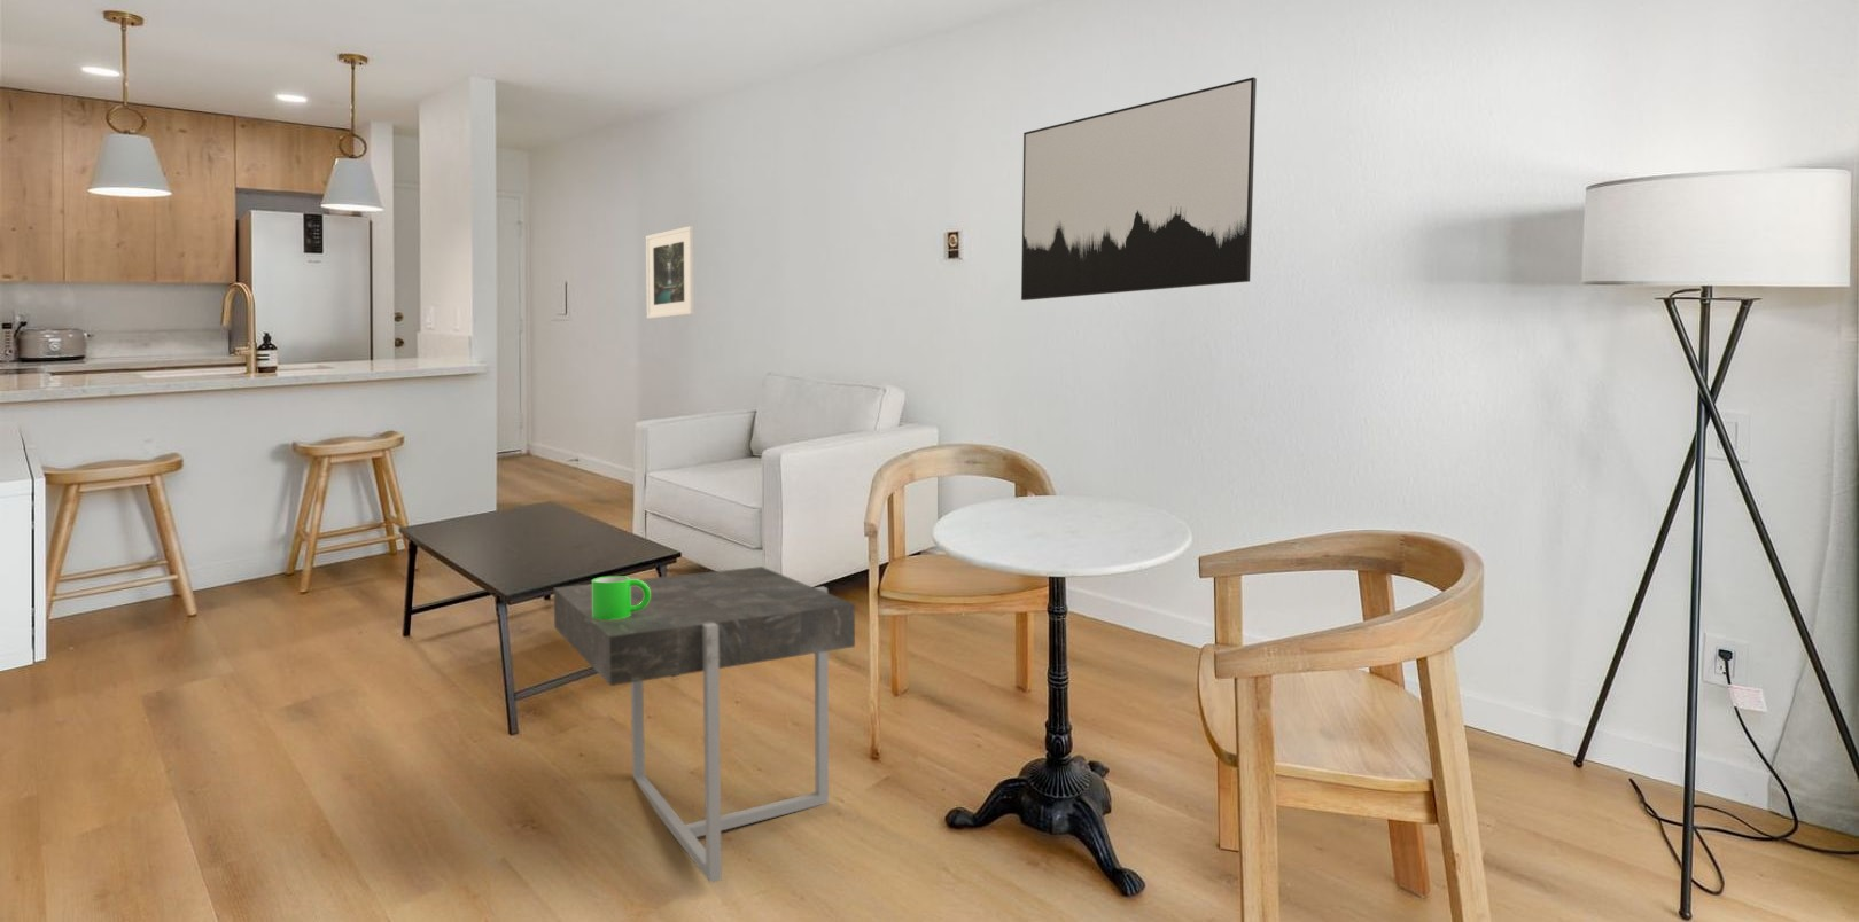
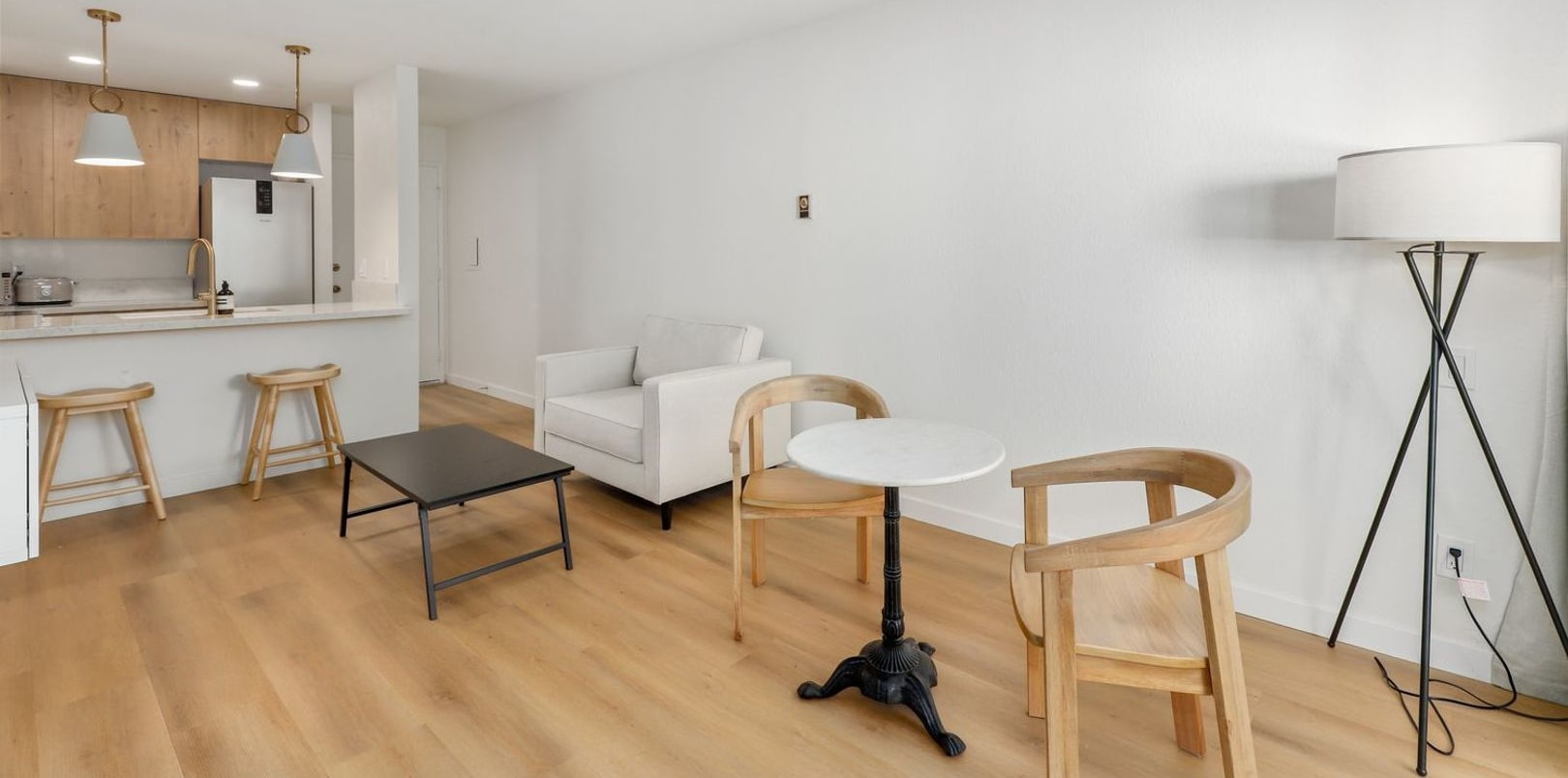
- mug [590,575,651,621]
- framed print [645,225,696,320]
- side table [554,565,856,884]
- wall art [1020,76,1258,301]
